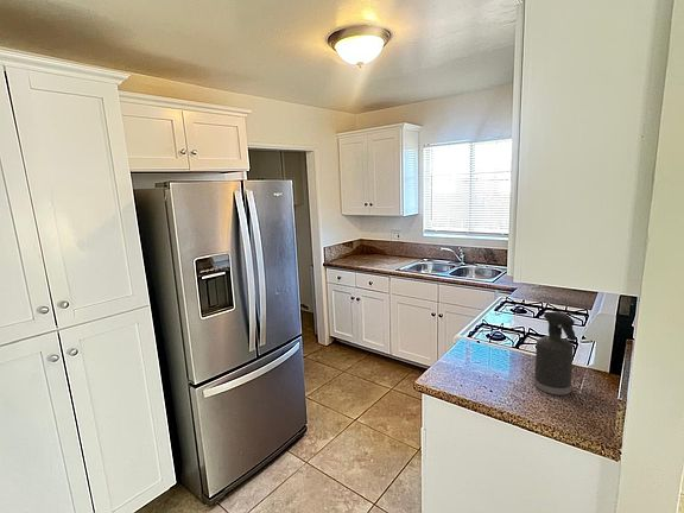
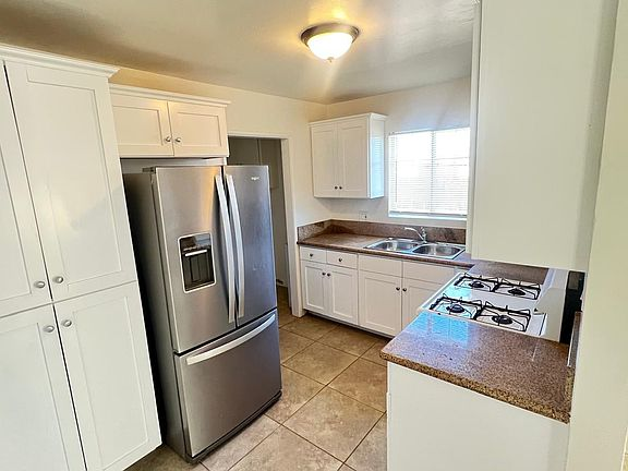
- spray bottle [533,310,578,395]
